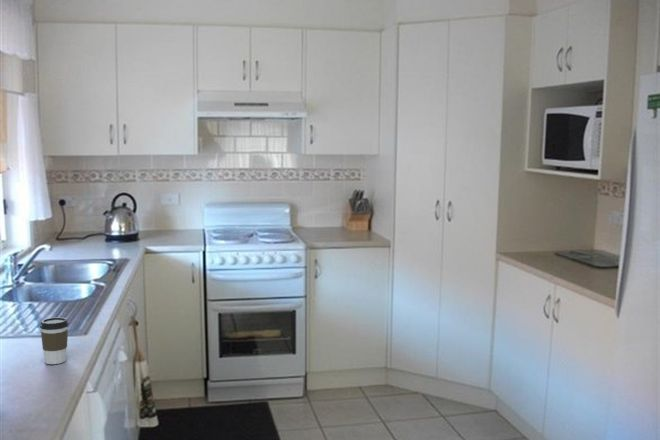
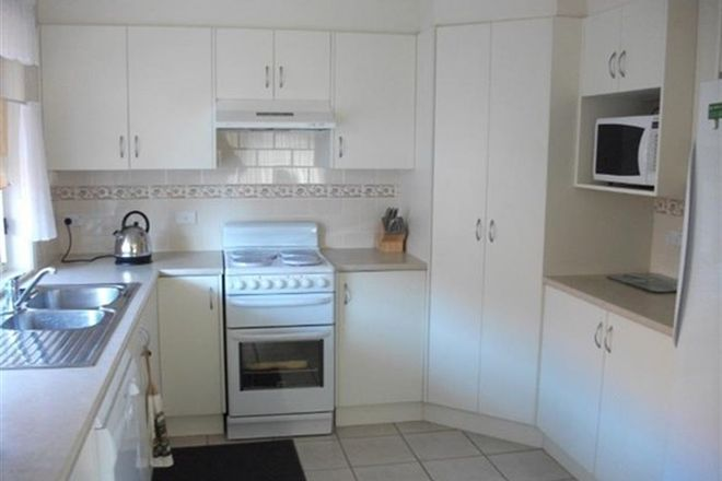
- coffee cup [39,316,69,365]
